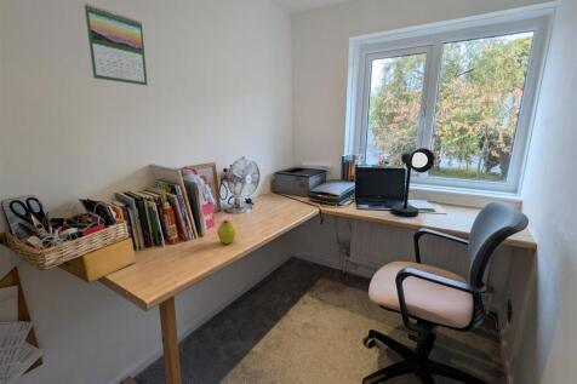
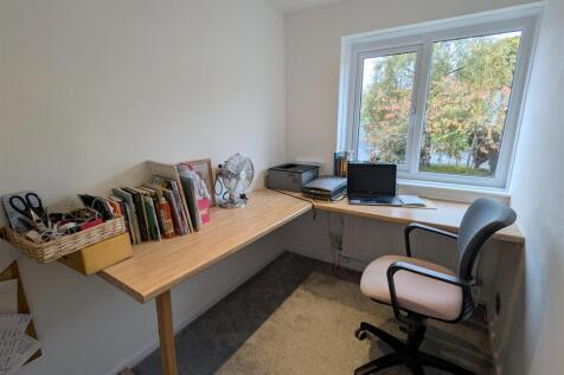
- fruit [216,218,238,245]
- desk lamp [390,147,435,217]
- calendar [82,2,149,87]
